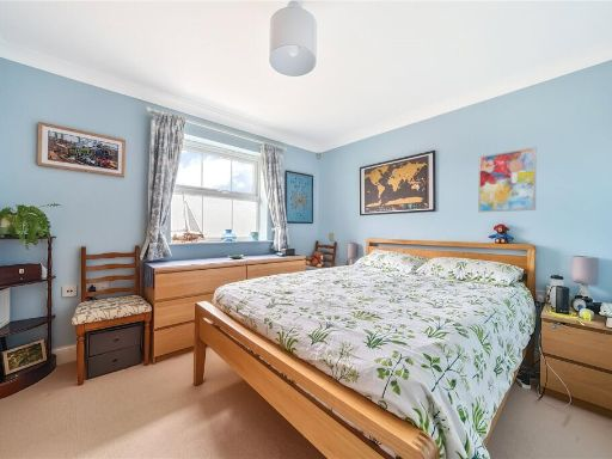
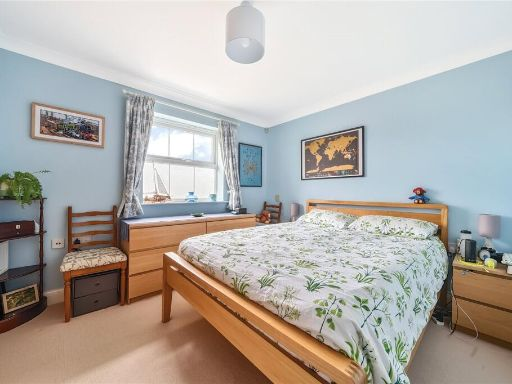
- wall art [477,146,538,213]
